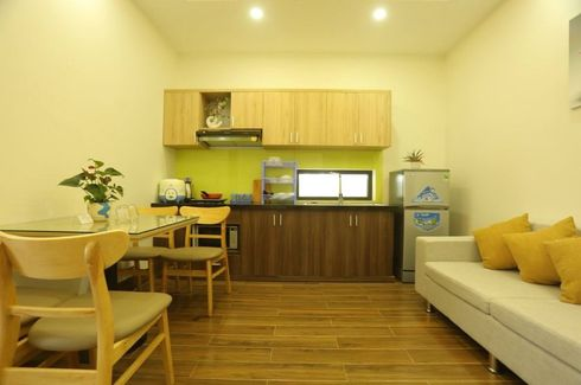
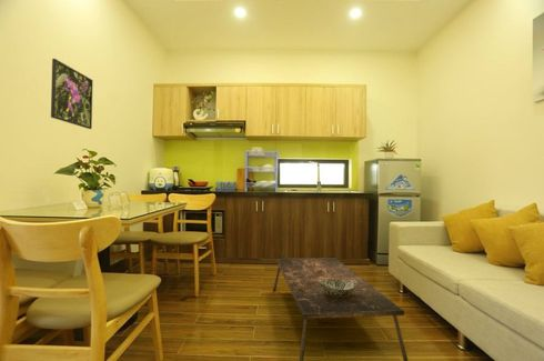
+ coffee table [272,257,409,361]
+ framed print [50,58,93,130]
+ decorative bowl [319,279,359,297]
